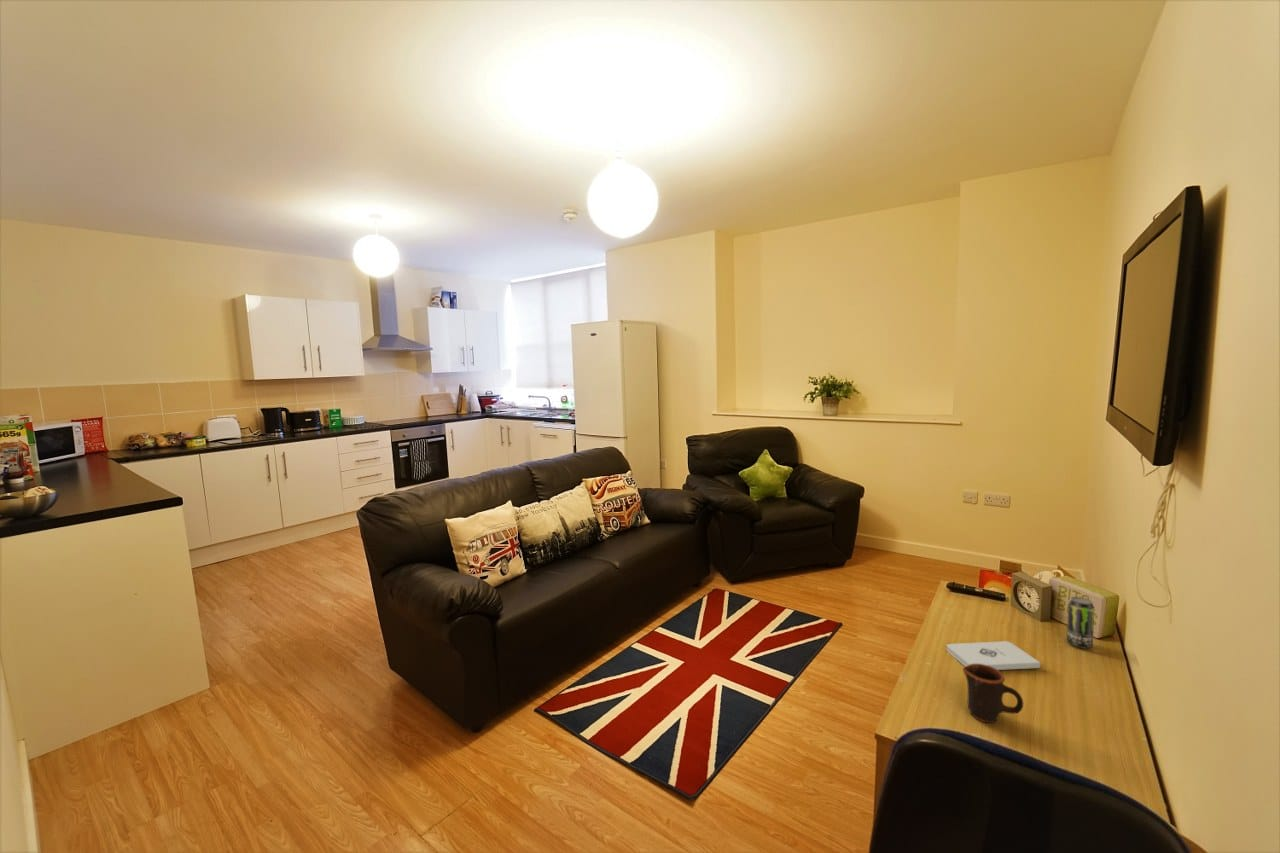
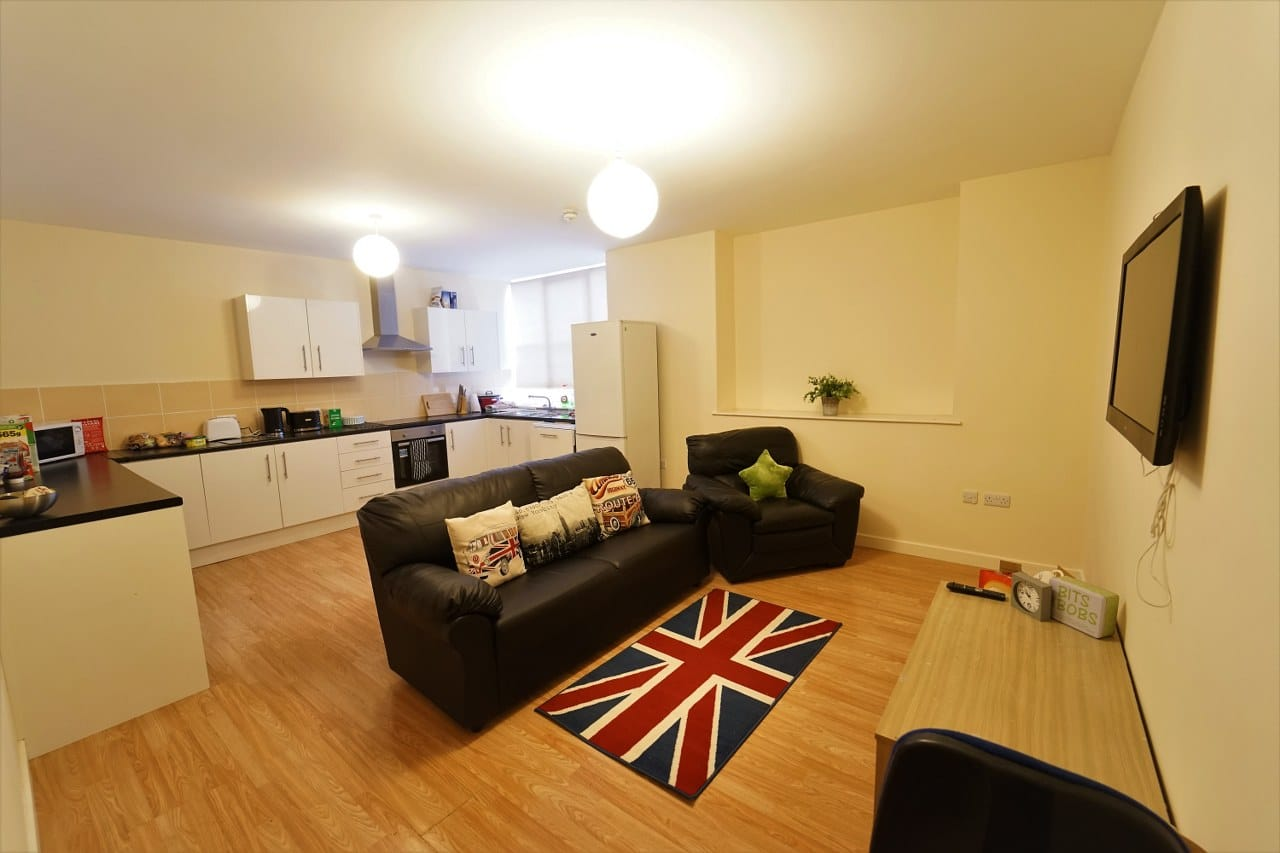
- beverage can [1066,595,1095,649]
- notepad [946,640,1041,671]
- mug [962,664,1024,724]
